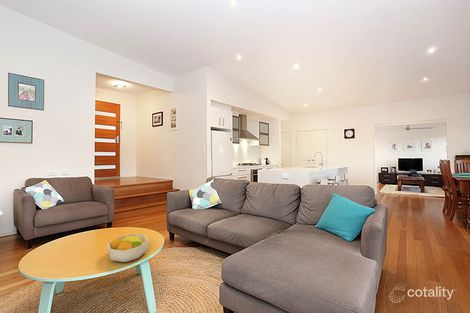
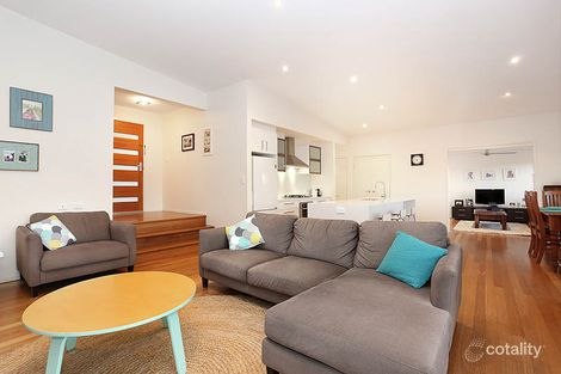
- fruit bowl [107,233,149,263]
